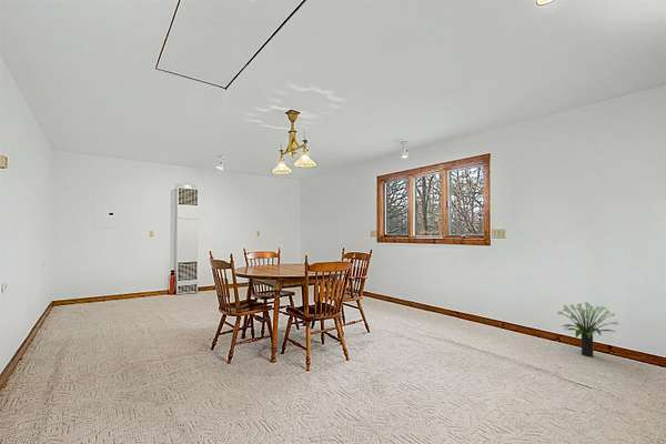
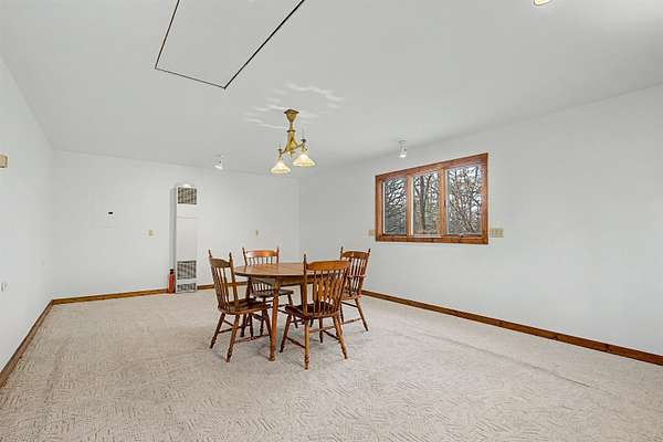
- potted plant [556,301,619,357]
